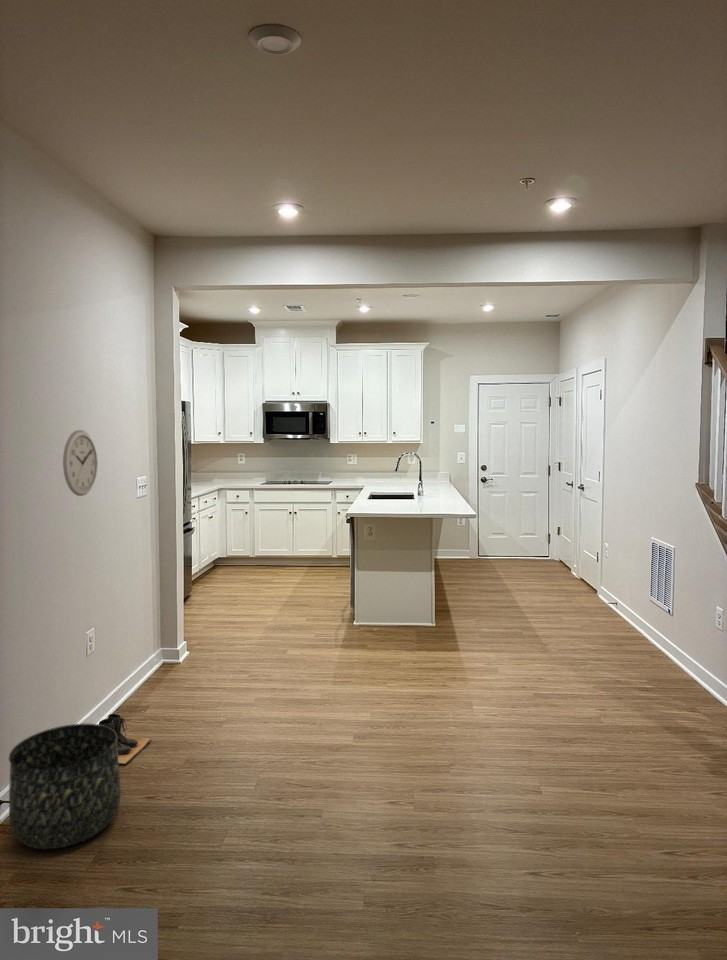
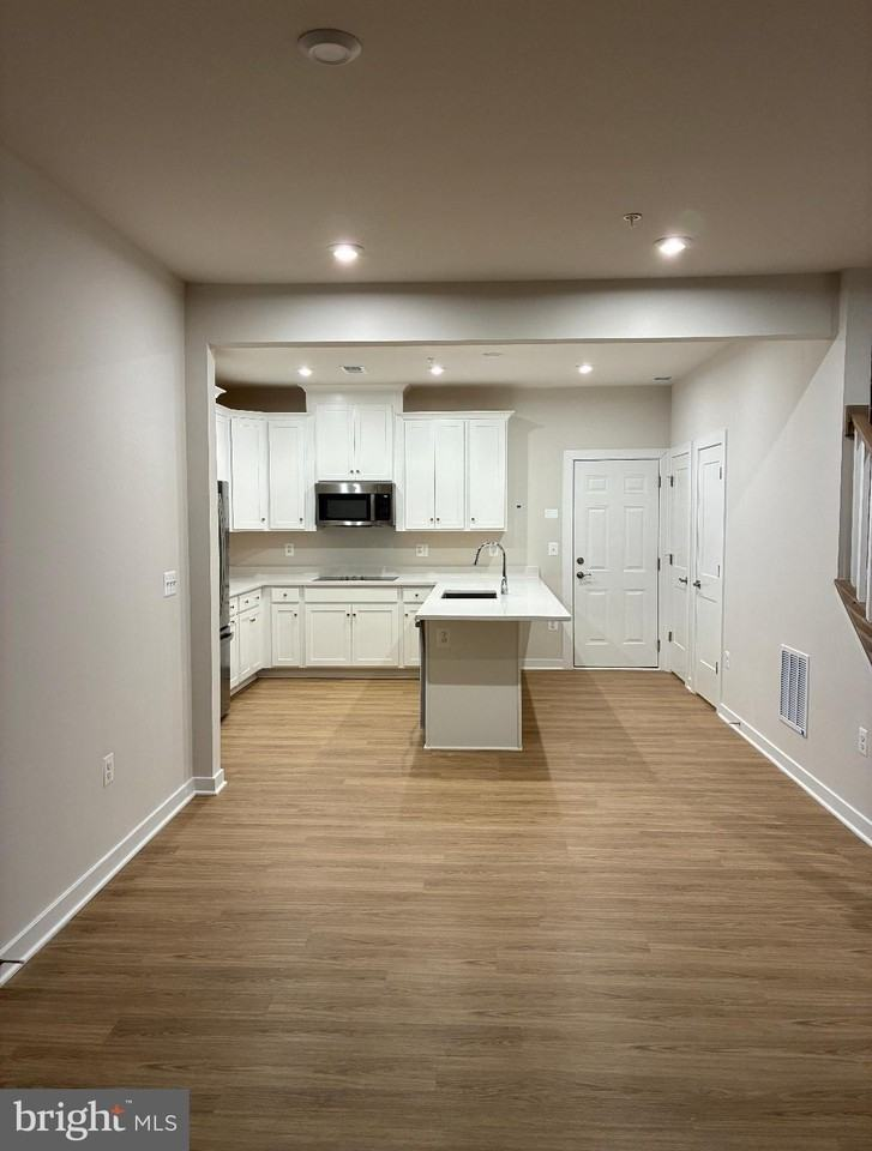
- boots [98,713,152,765]
- wall clock [62,429,99,497]
- basket [8,723,121,850]
